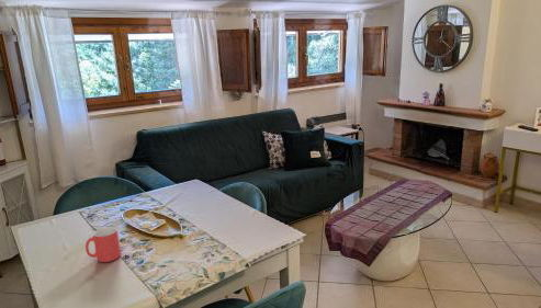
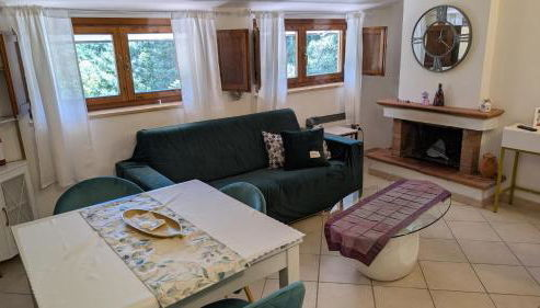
- mug [84,226,122,263]
